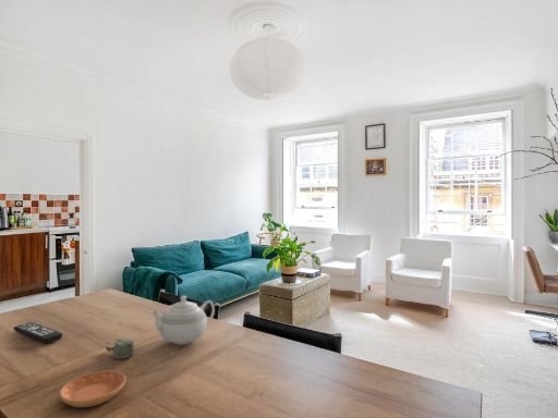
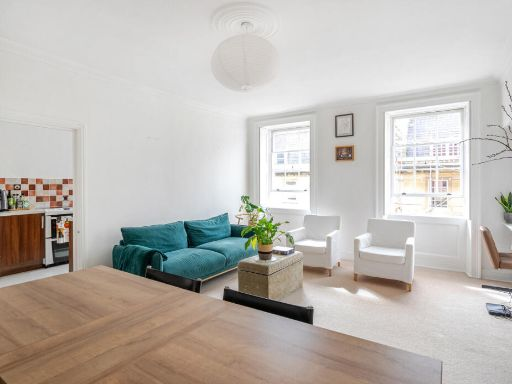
- saucer [59,369,126,408]
- remote control [13,321,63,344]
- teapot [151,295,216,346]
- cup [105,337,135,360]
